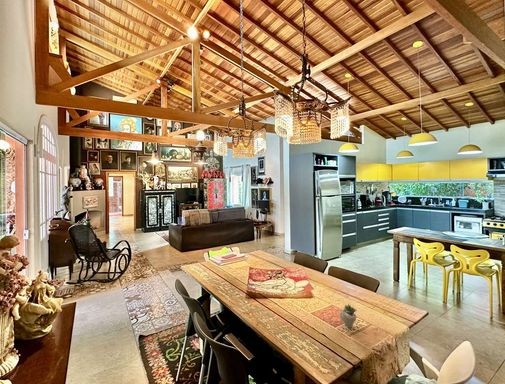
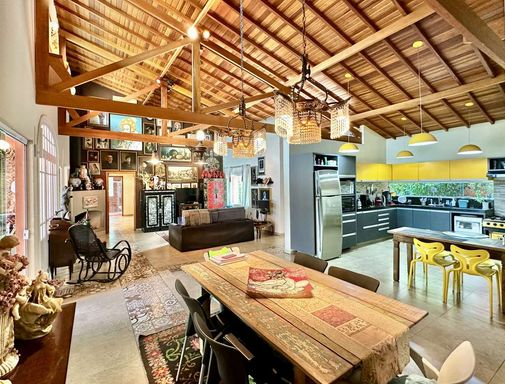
- succulent plant [338,291,357,328]
